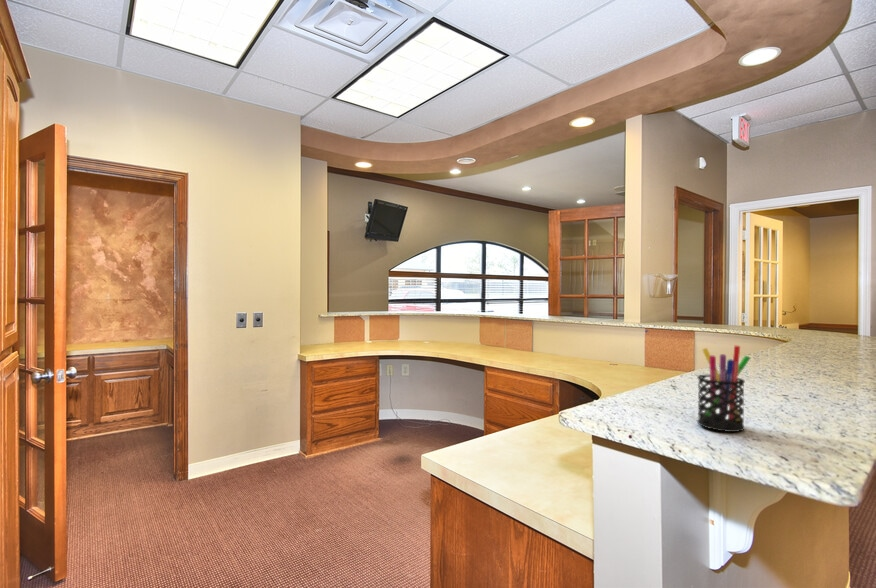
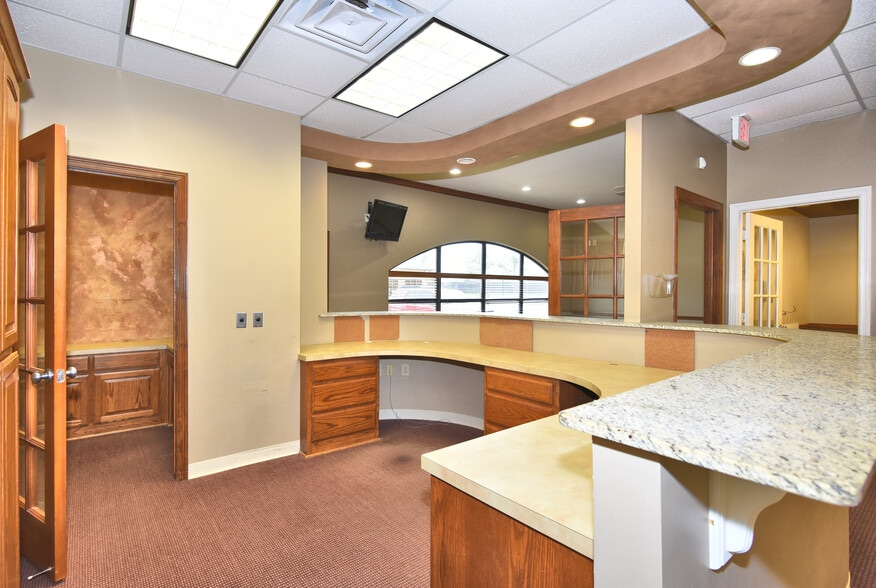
- pen holder [696,345,751,433]
